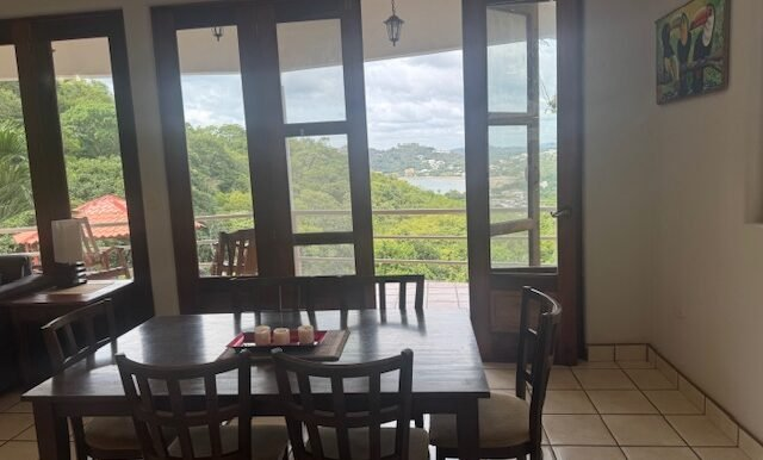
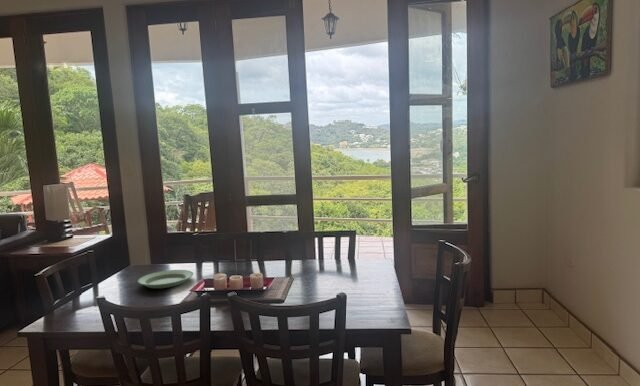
+ plate [136,269,194,289]
